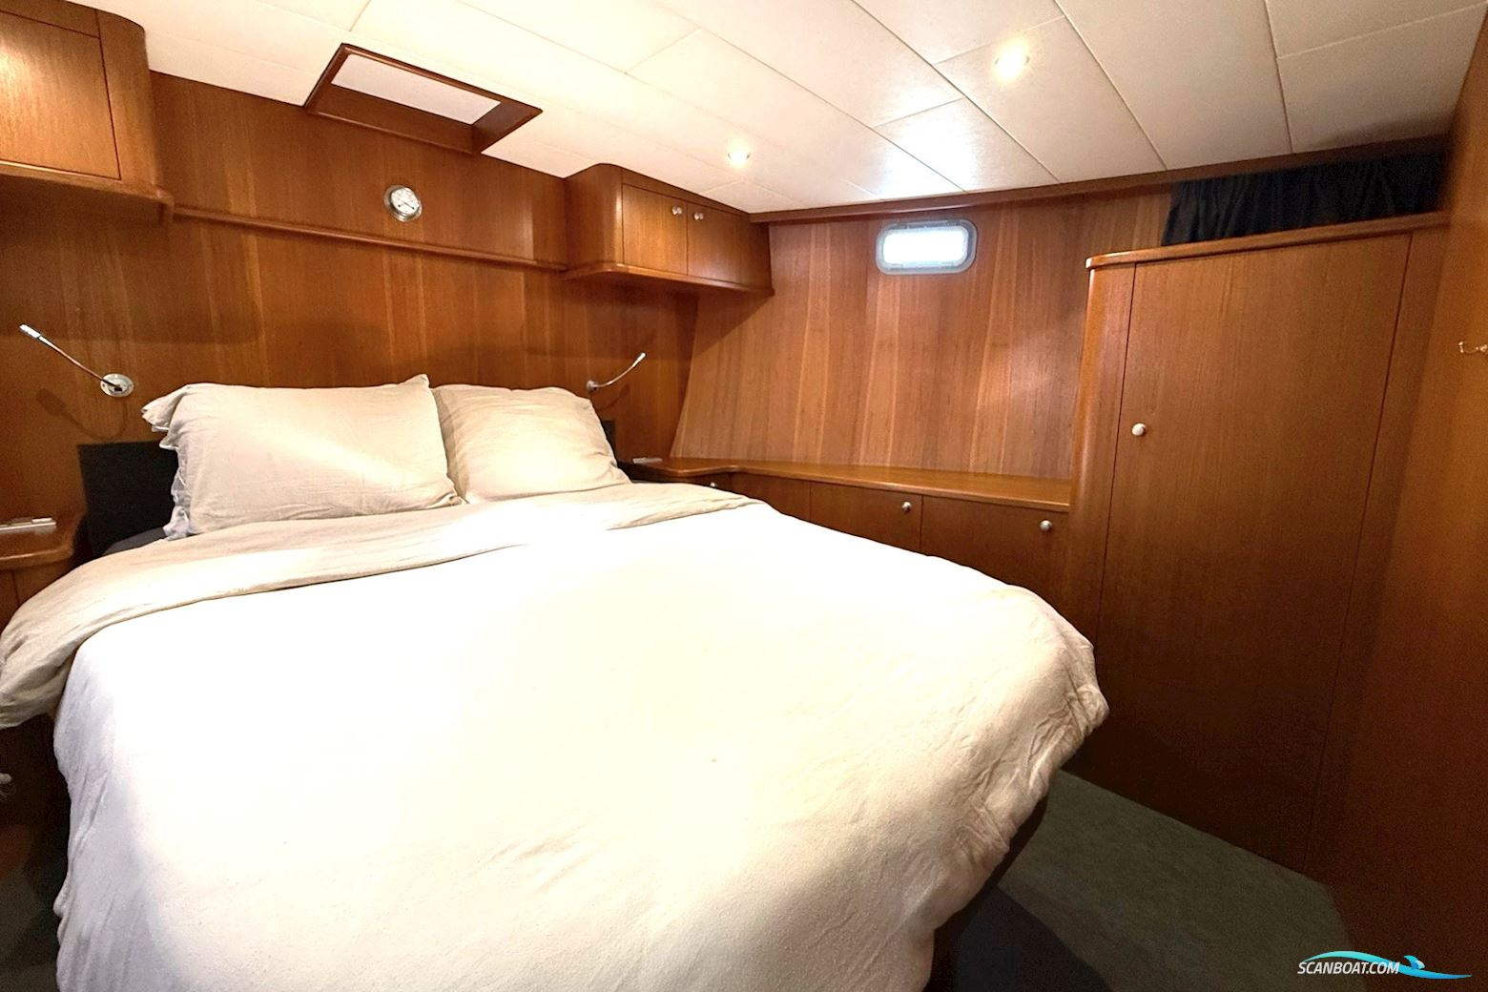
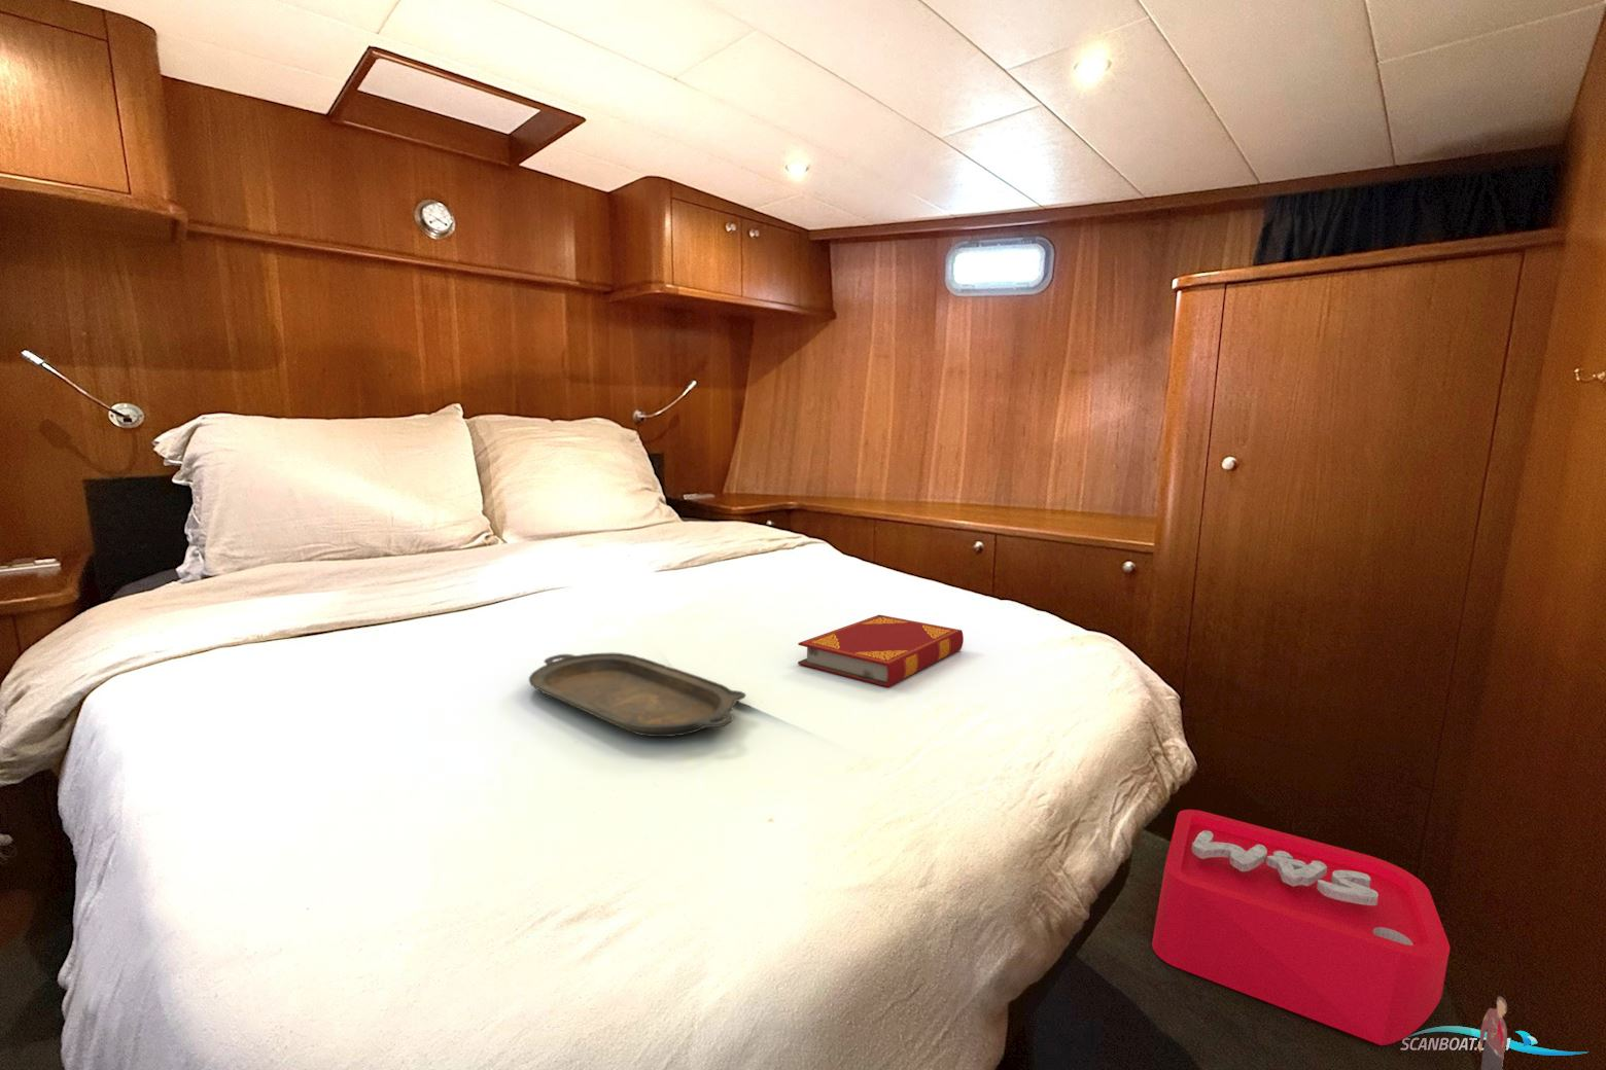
+ serving tray [528,651,747,738]
+ hardback book [797,614,964,688]
+ storage bin [1151,808,1508,1070]
